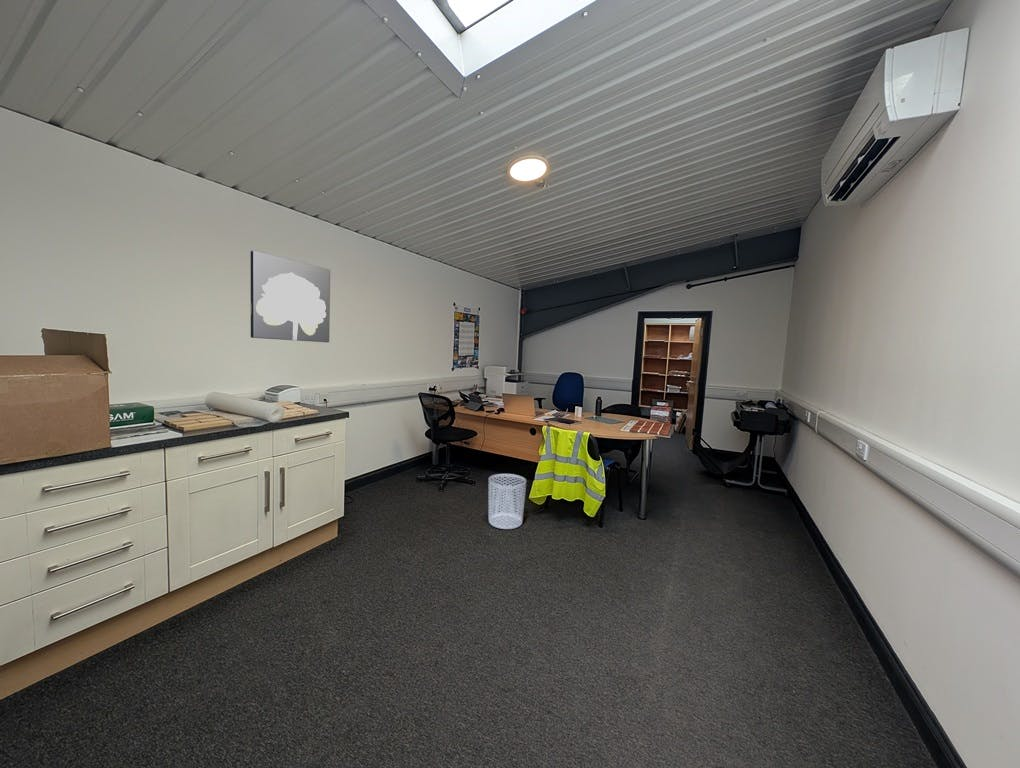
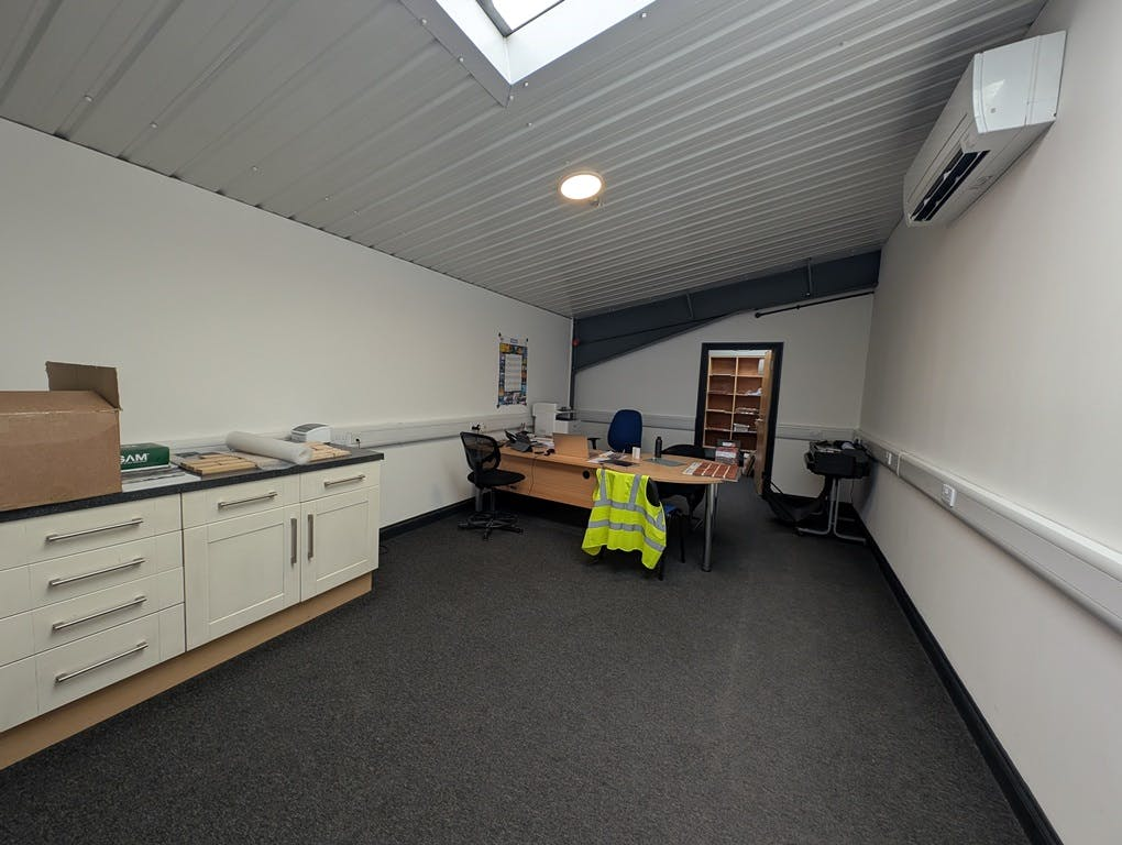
- waste bin [488,473,527,530]
- wall art [250,250,331,343]
